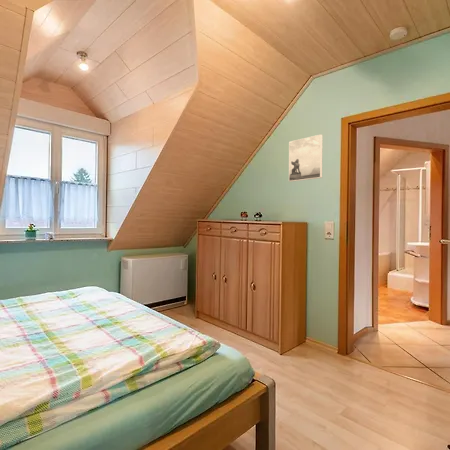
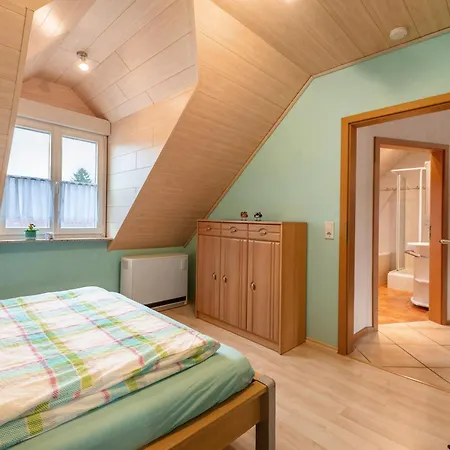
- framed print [288,133,323,183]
